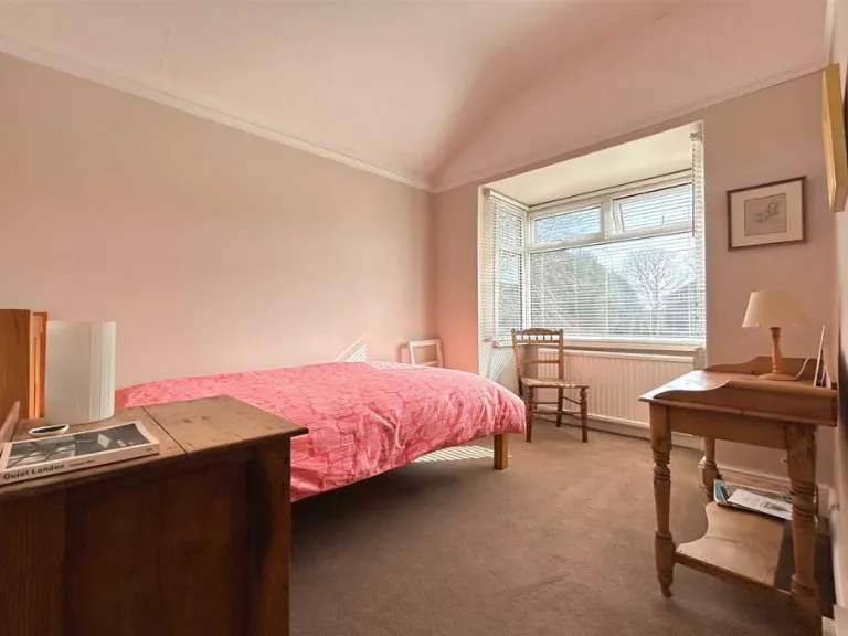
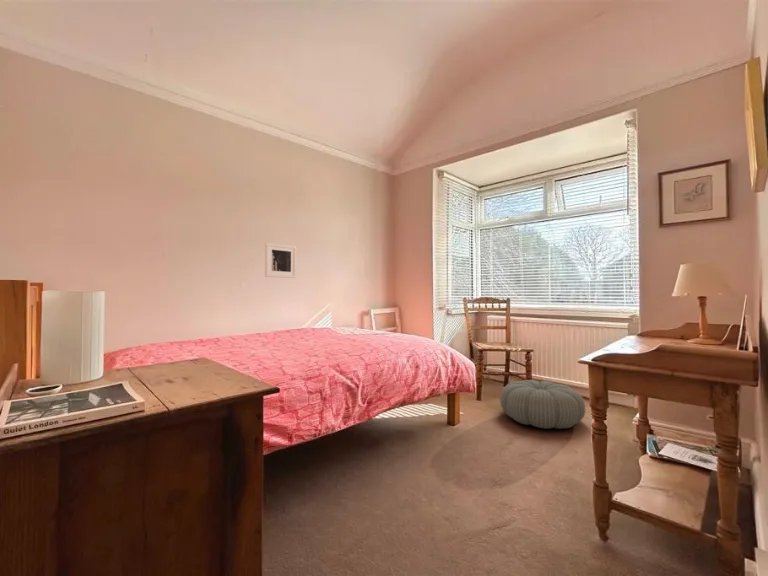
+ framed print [264,242,297,279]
+ pouf [499,379,586,430]
